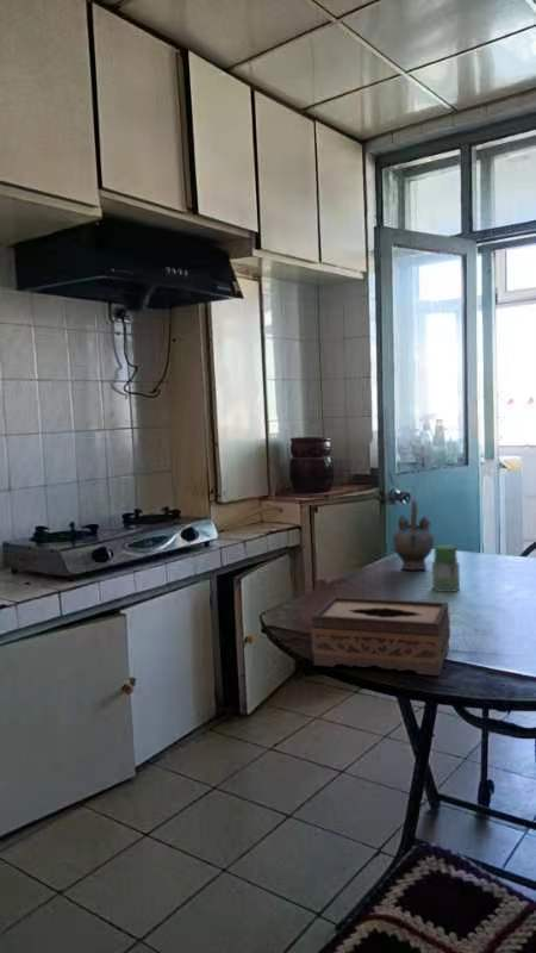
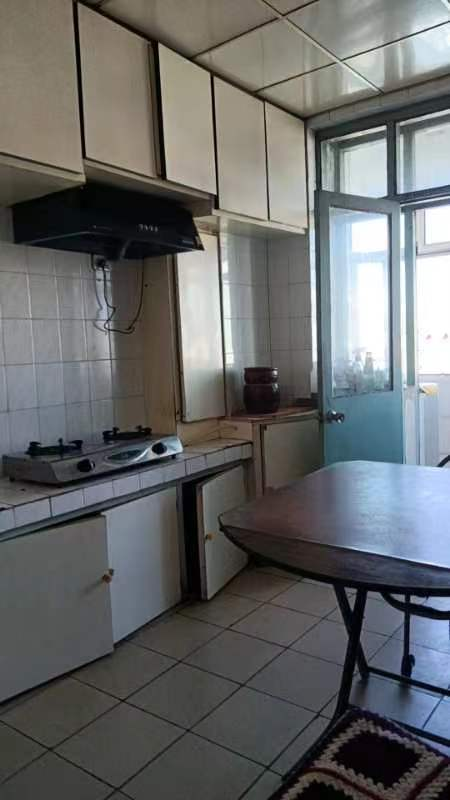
- jar [431,543,461,593]
- teapot [392,498,435,571]
- tissue box [310,596,451,677]
